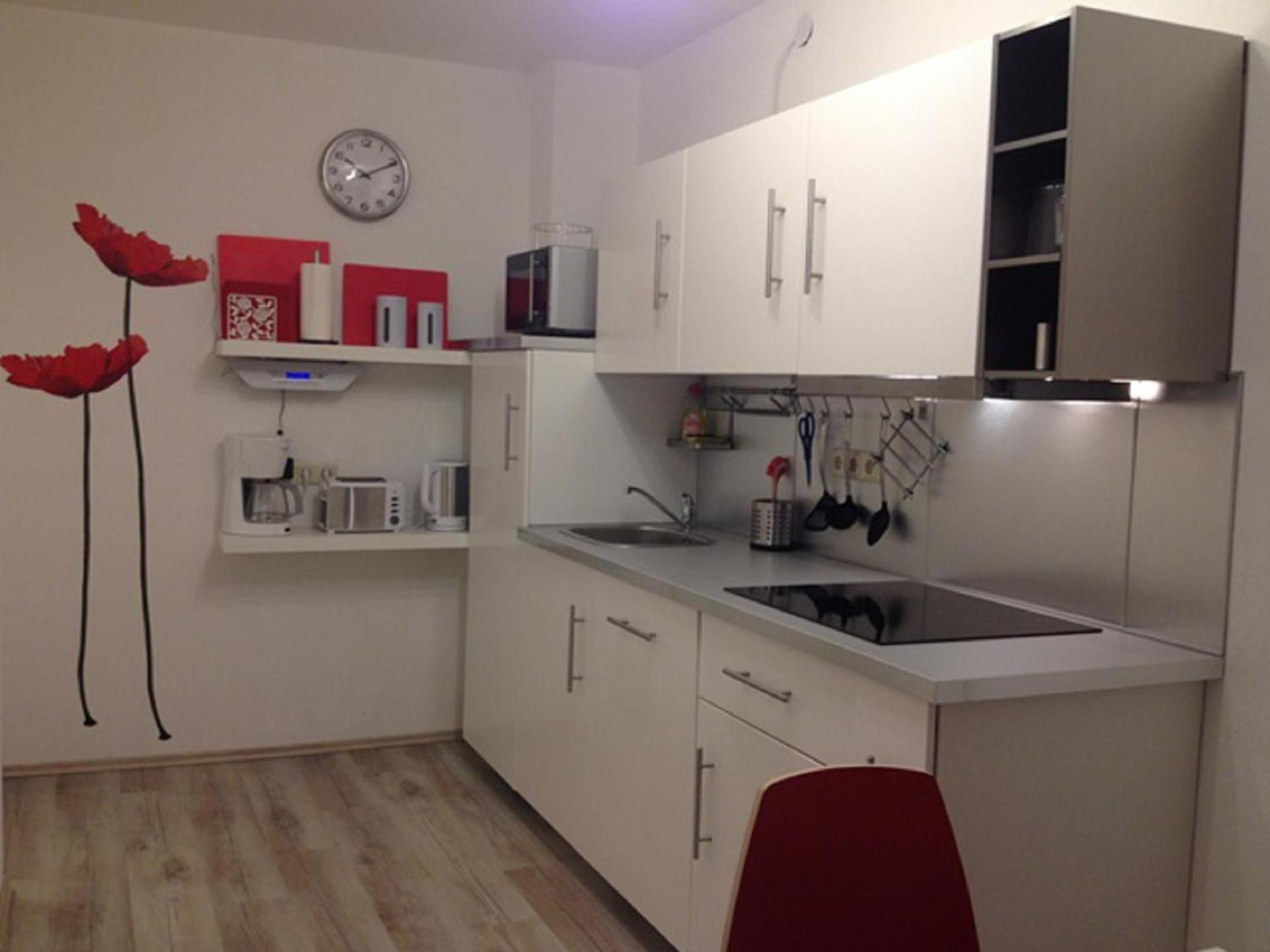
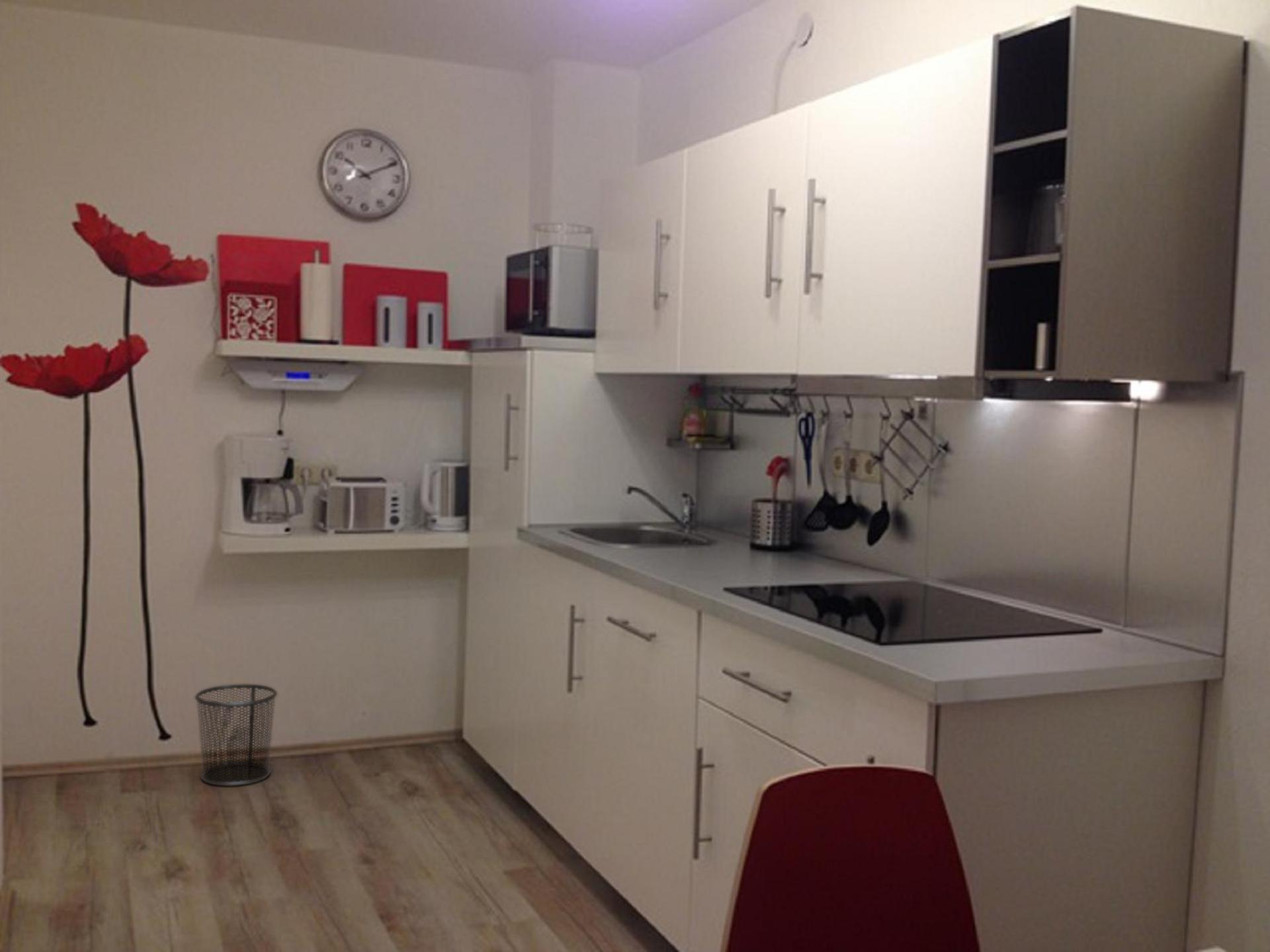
+ waste bin [194,683,278,787]
